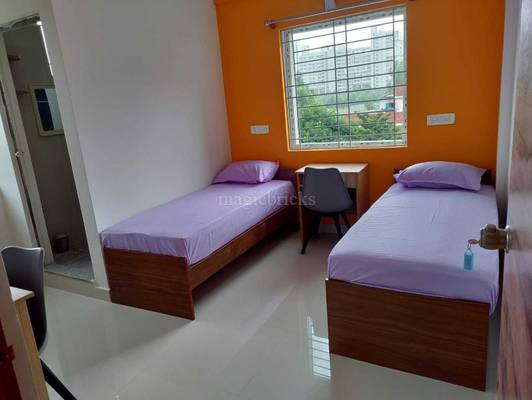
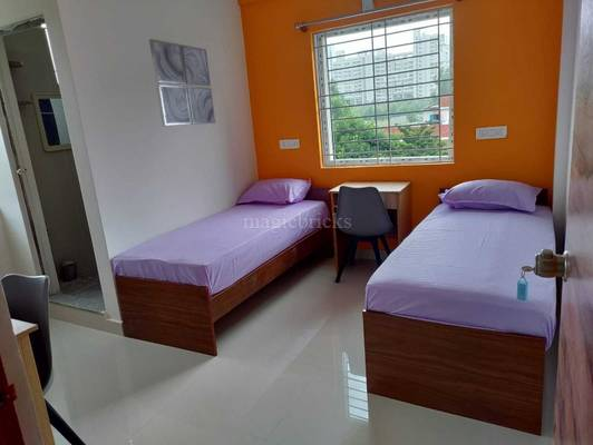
+ wall art [148,38,216,127]
